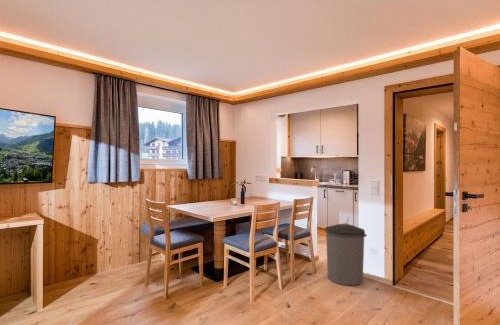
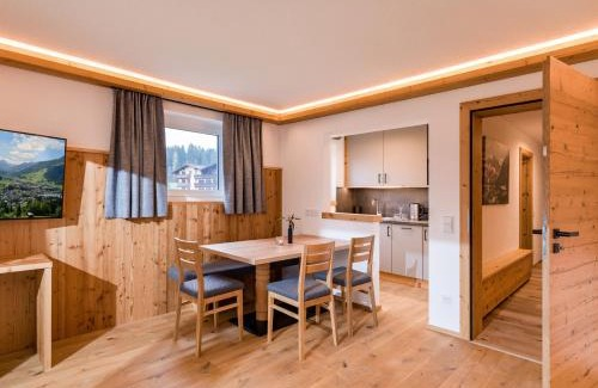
- trash can [324,222,368,287]
